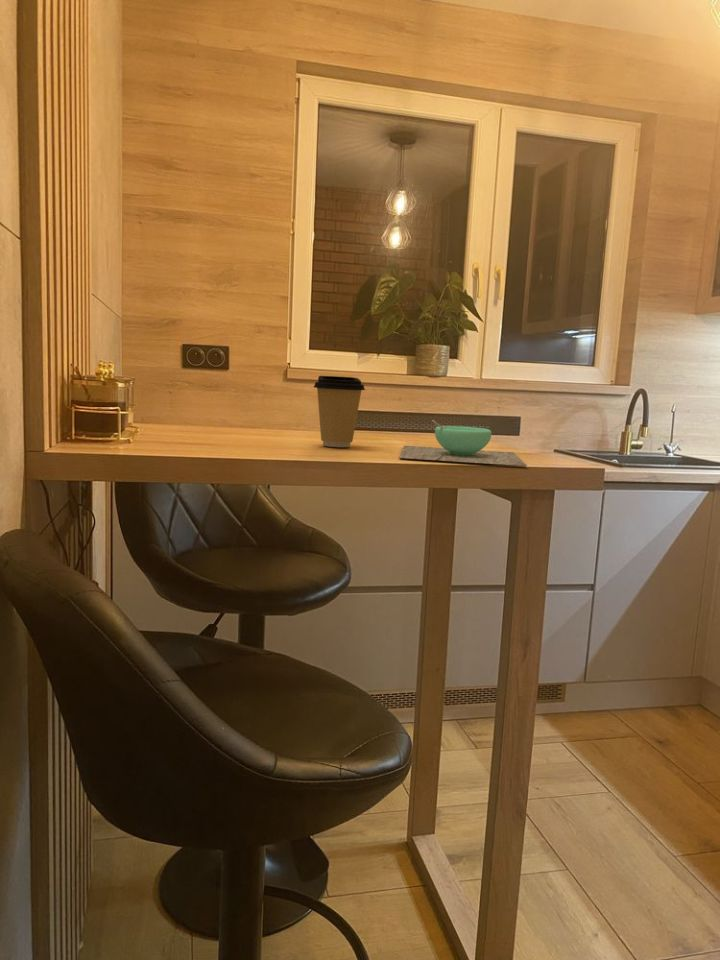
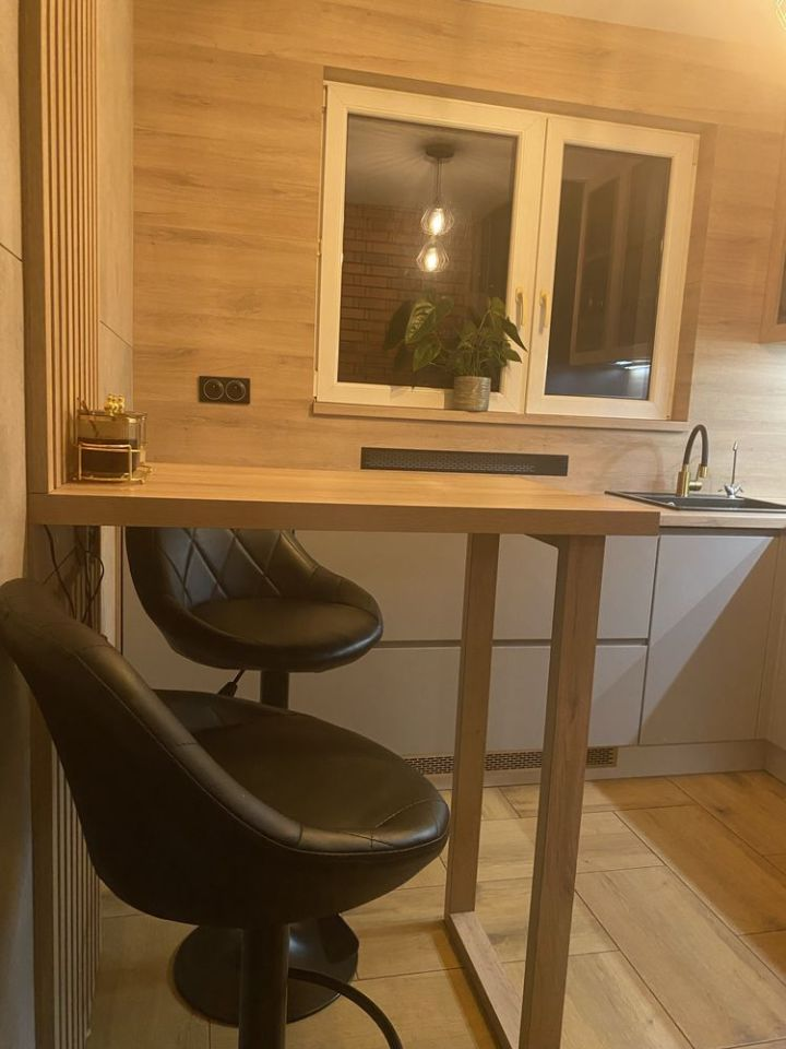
- soup bowl [398,419,528,467]
- coffee cup [313,375,366,448]
